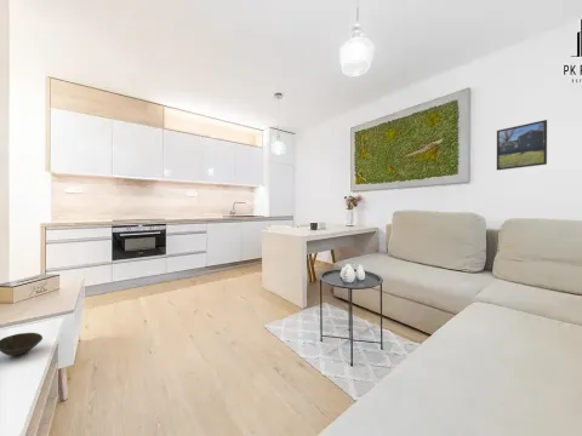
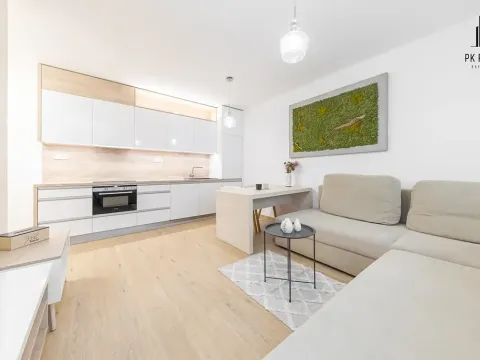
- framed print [496,119,548,171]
- bowl [0,332,44,357]
